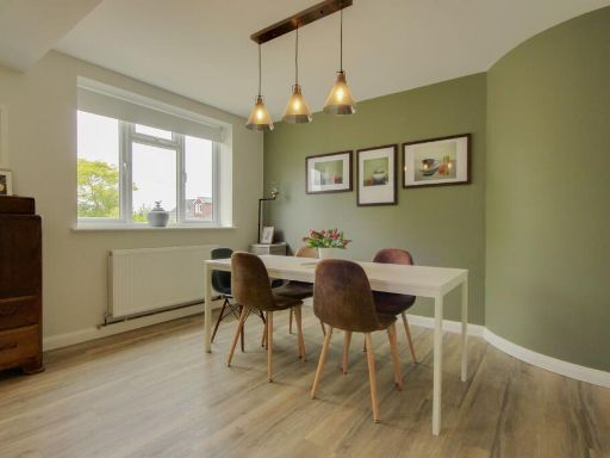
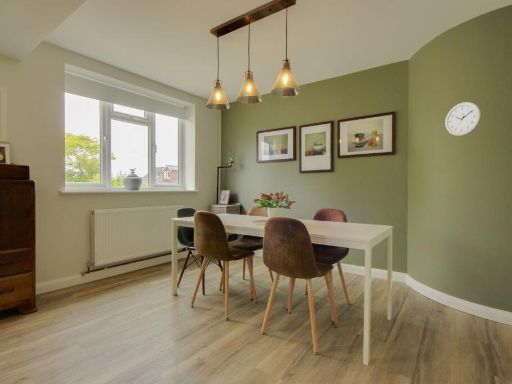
+ wall clock [444,101,482,137]
